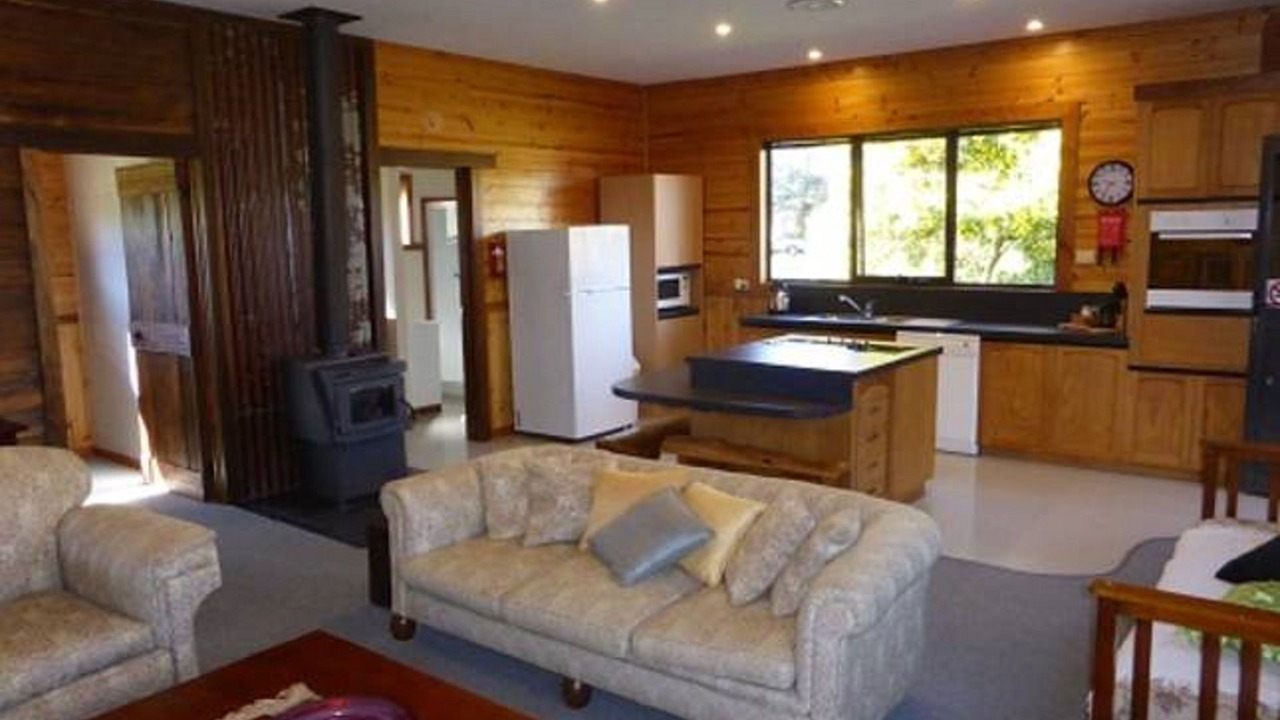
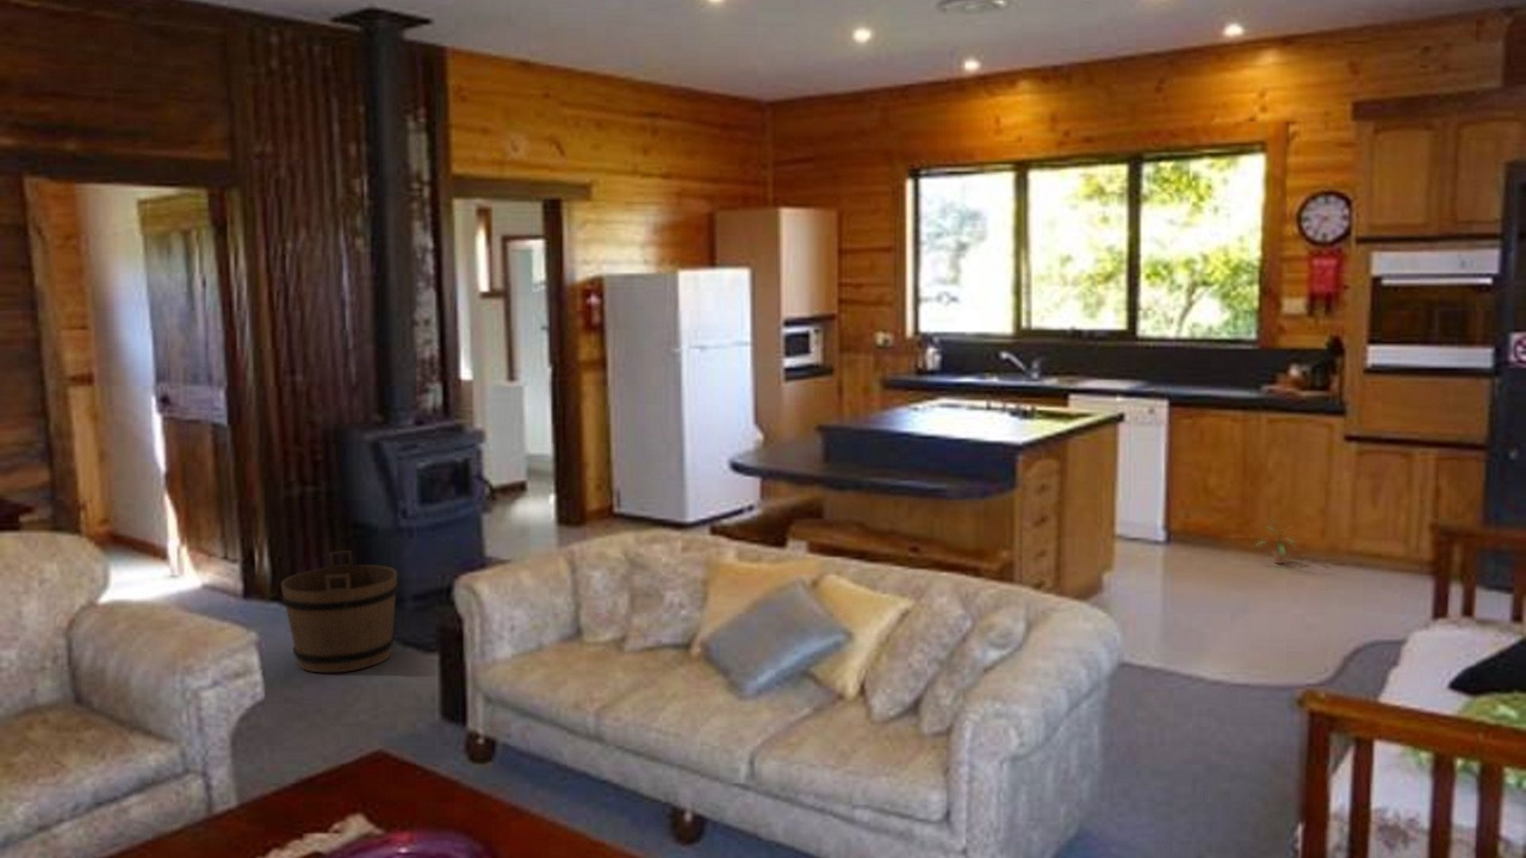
+ potted plant [1254,516,1297,565]
+ bucket [280,549,399,673]
